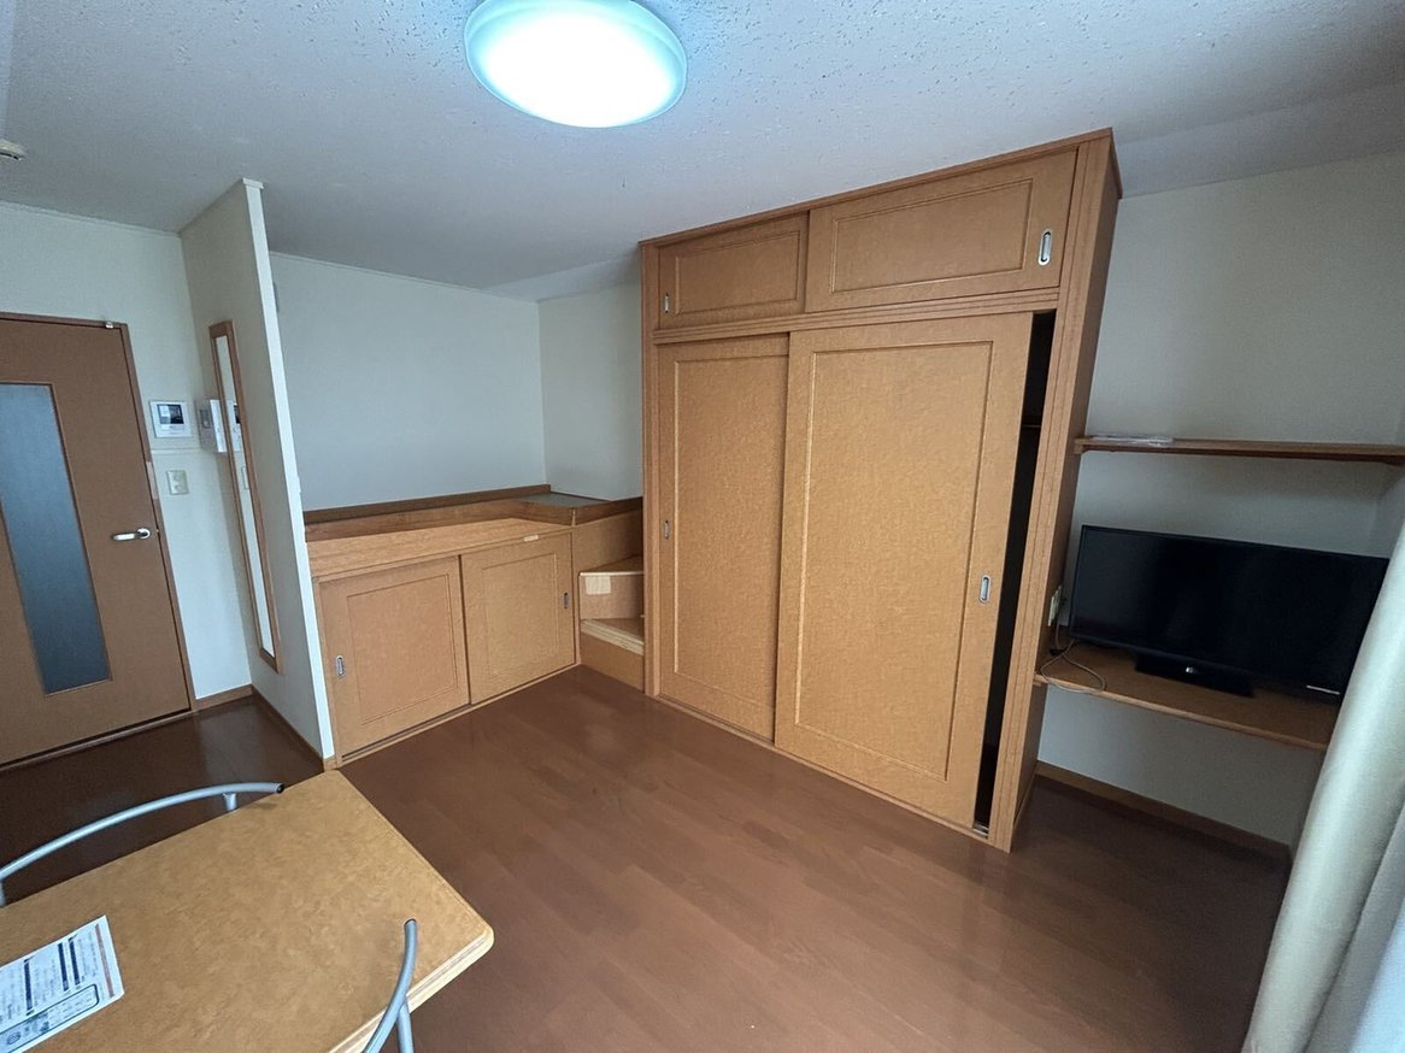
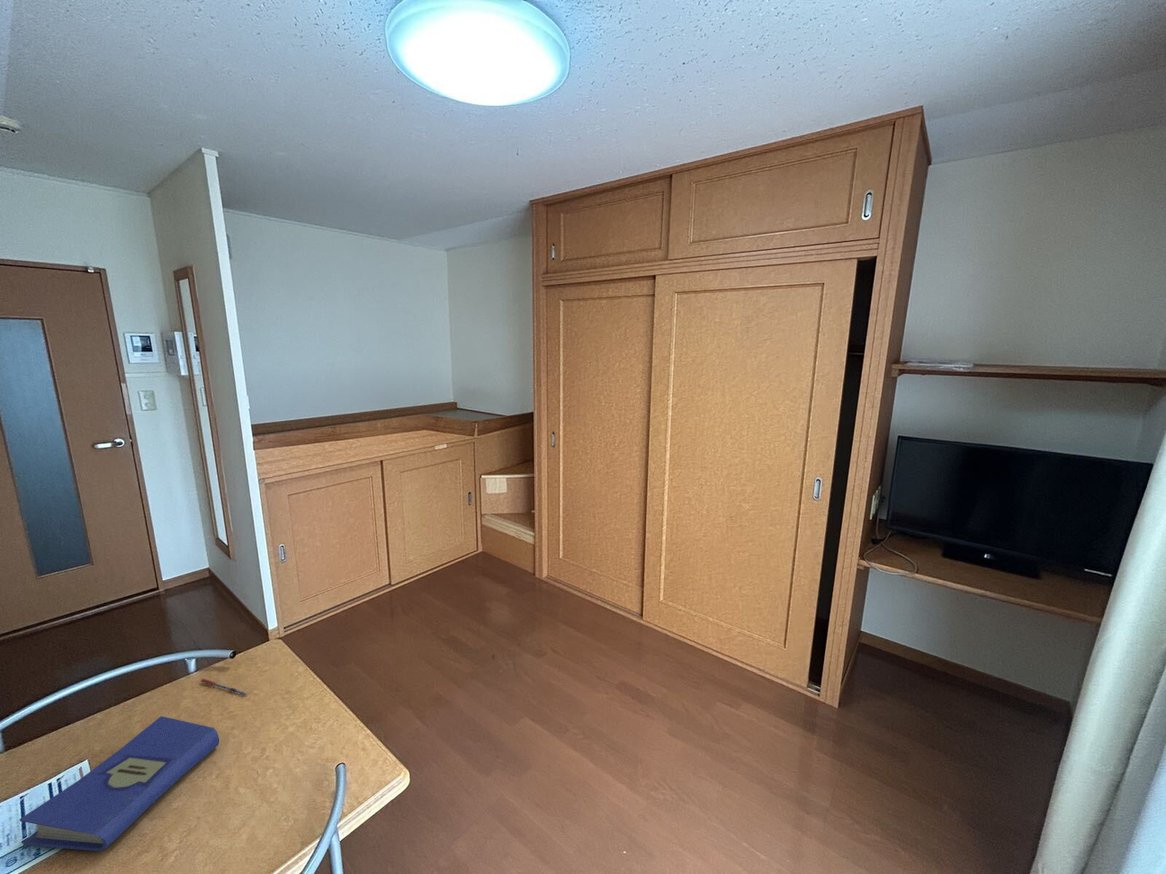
+ pen [200,678,248,697]
+ hardcover book [18,715,220,852]
